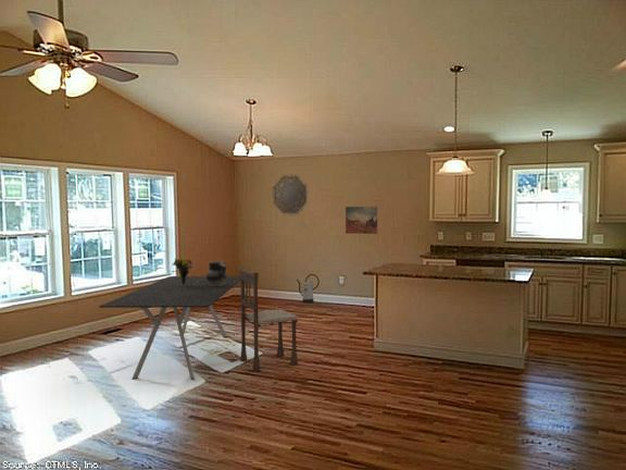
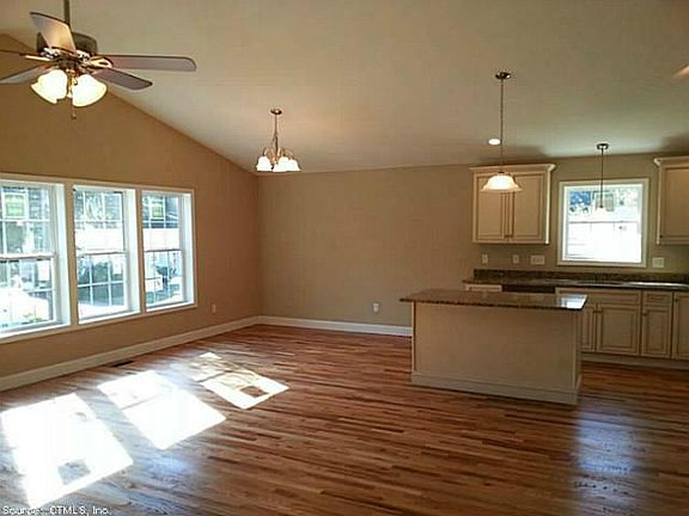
- dining chair [238,268,299,373]
- dining table [98,275,240,381]
- bouquet [171,257,196,286]
- wall art [345,206,378,235]
- watering can [296,273,321,305]
- ceramic jug [205,260,228,286]
- home mirror [272,174,310,217]
